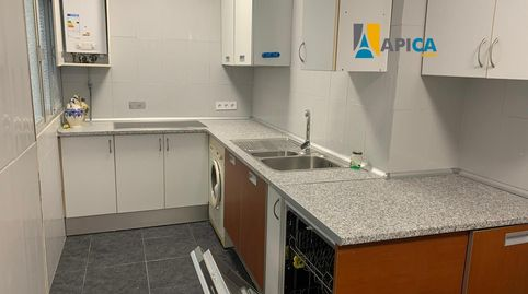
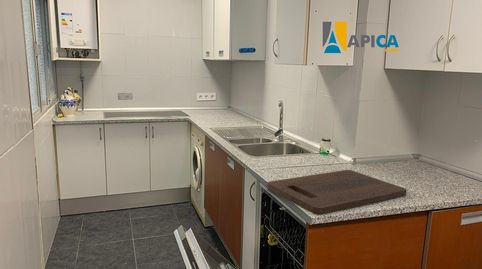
+ cutting board [266,169,408,216]
